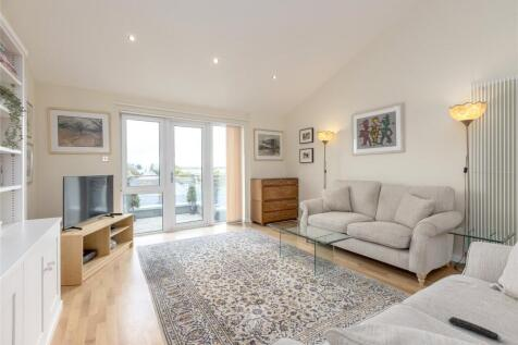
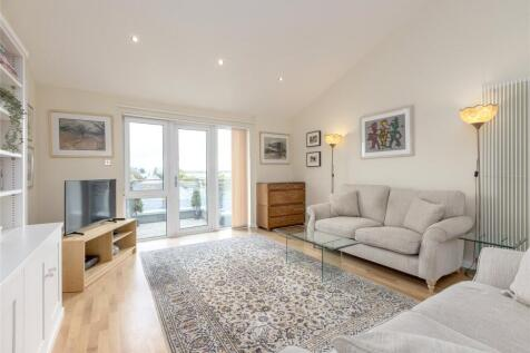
- remote control [448,316,502,341]
